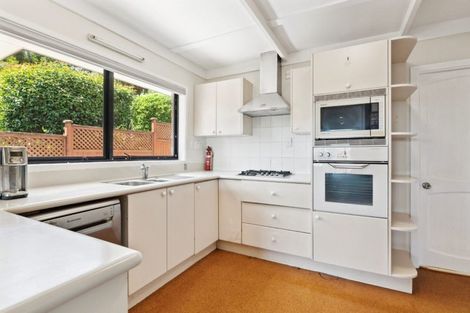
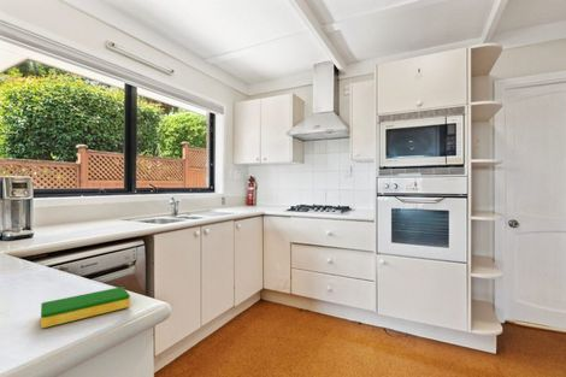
+ dish sponge [40,285,131,329]
